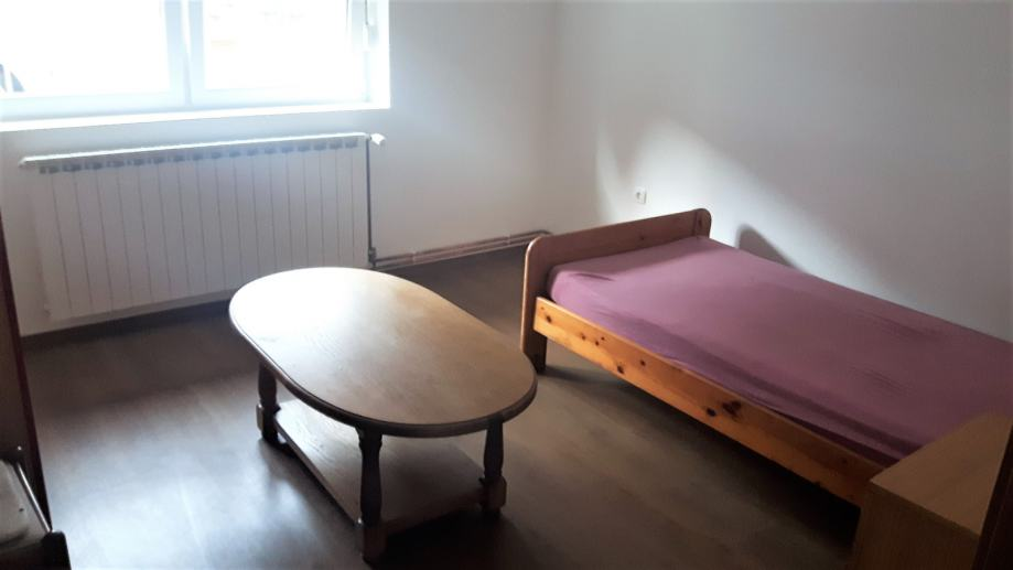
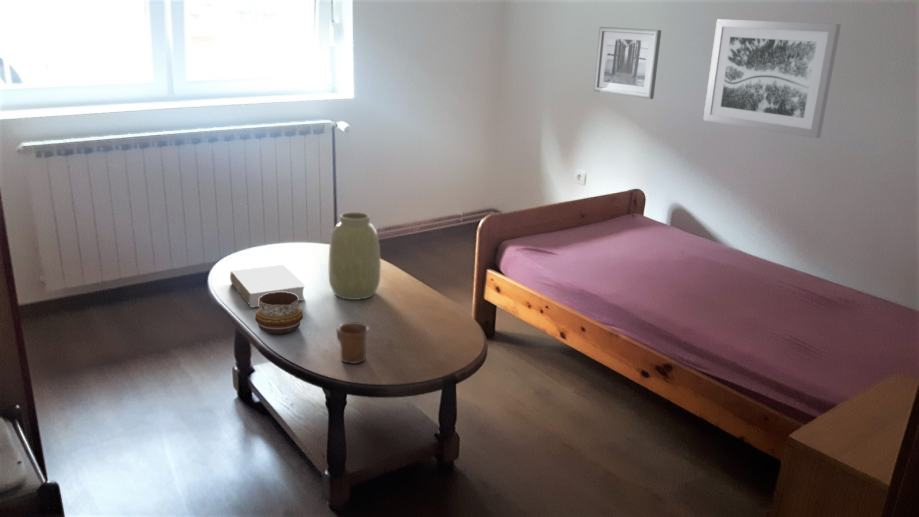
+ decorative bowl [254,292,304,335]
+ mug [336,321,370,365]
+ book [229,264,307,309]
+ wall art [593,26,662,100]
+ wall art [702,18,842,139]
+ vase [328,211,382,301]
